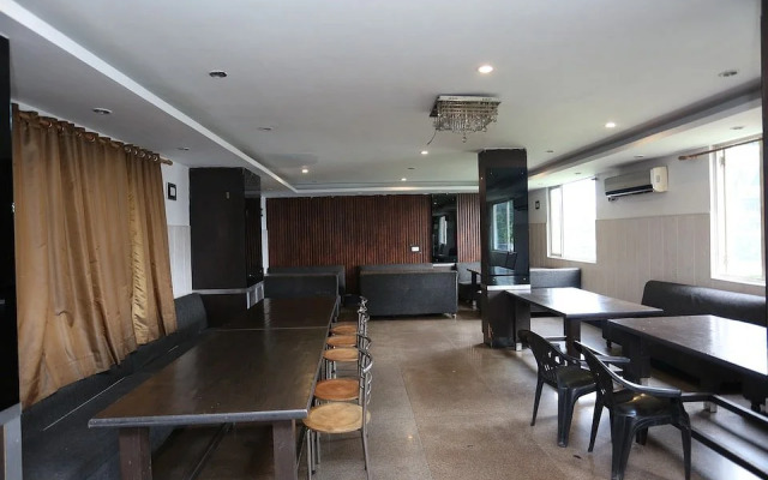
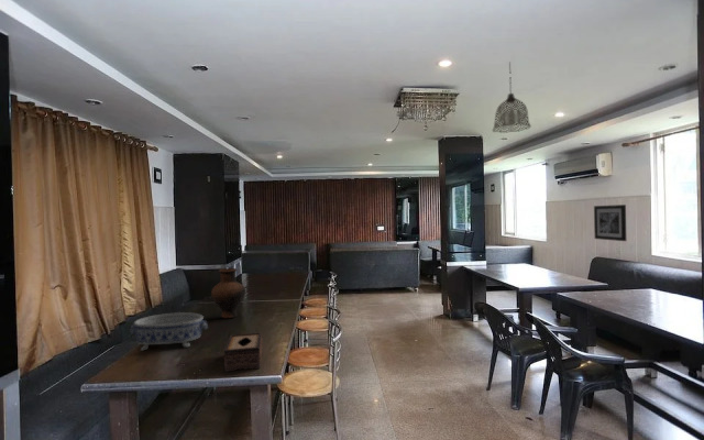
+ decorative bowl [129,311,209,352]
+ vase [210,267,246,319]
+ tissue box [223,331,263,373]
+ pendant lamp [492,61,532,134]
+ wall art [593,204,627,242]
